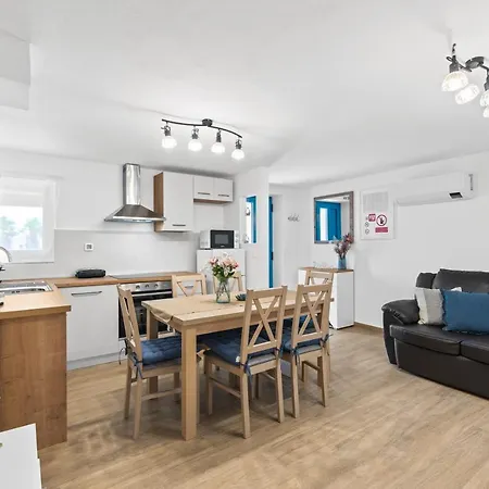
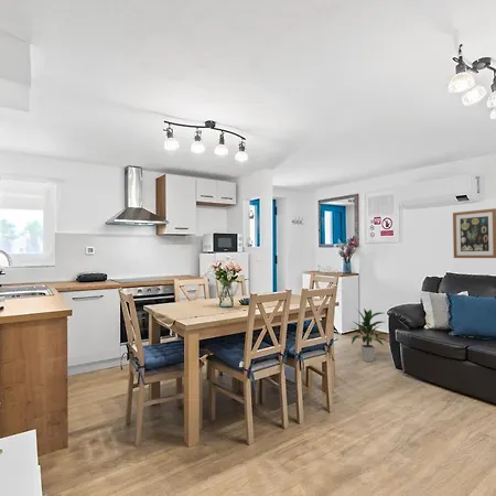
+ indoor plant [351,308,390,363]
+ wall art [452,207,496,259]
